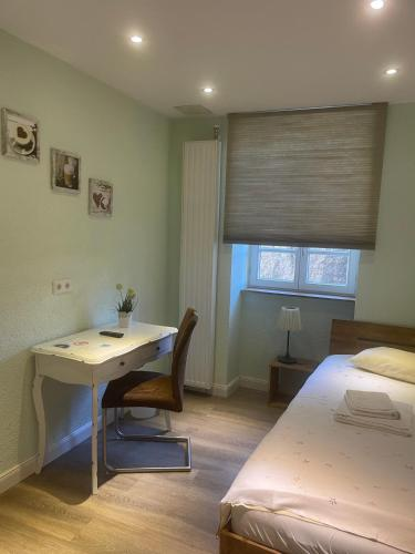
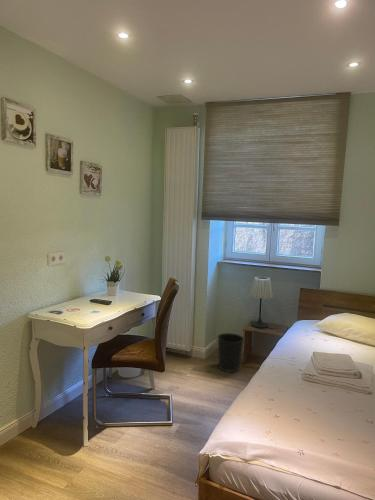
+ wastebasket [216,332,245,373]
